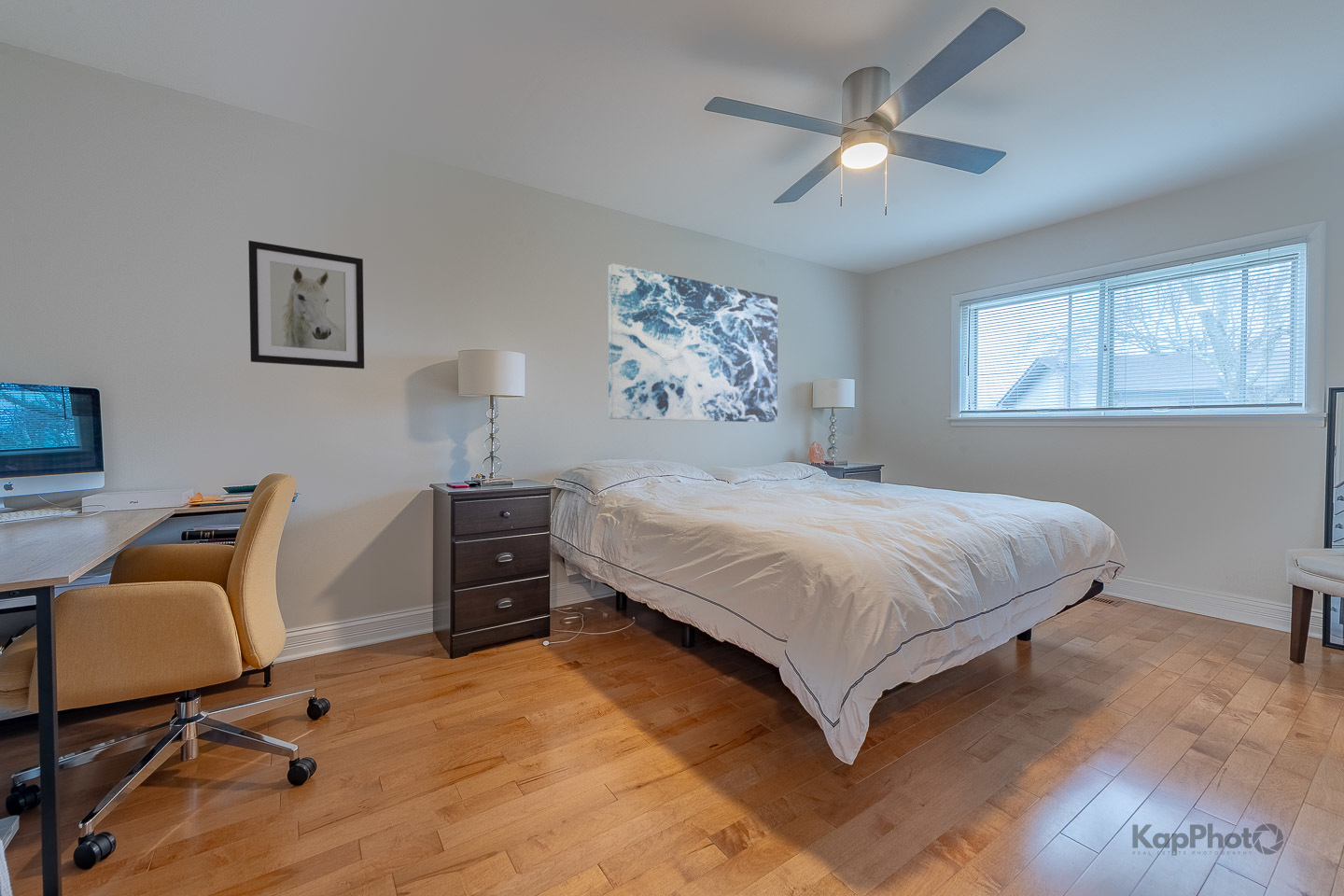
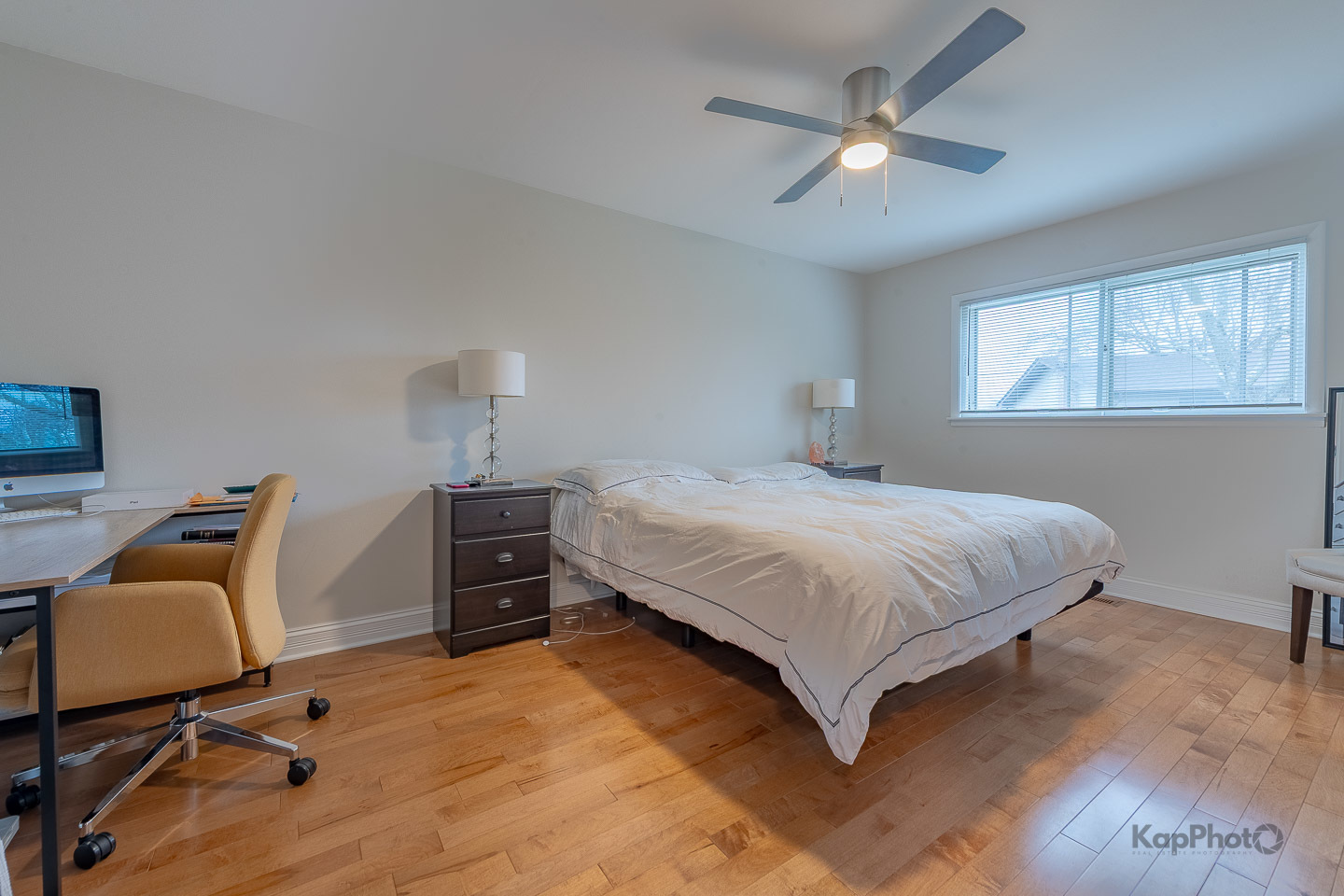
- wall art [608,262,778,423]
- wall art [247,240,365,370]
